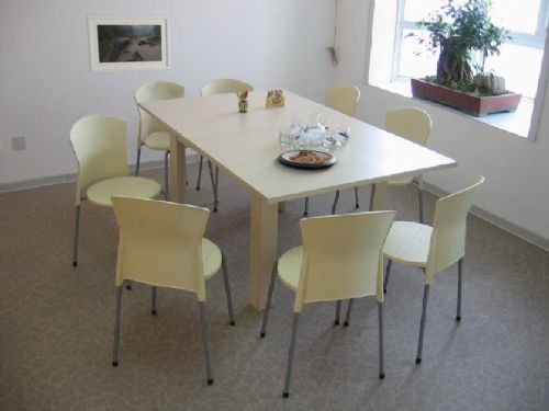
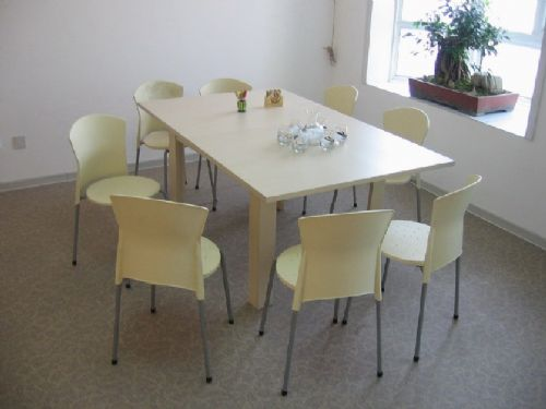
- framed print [86,13,171,73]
- dish [278,149,337,169]
